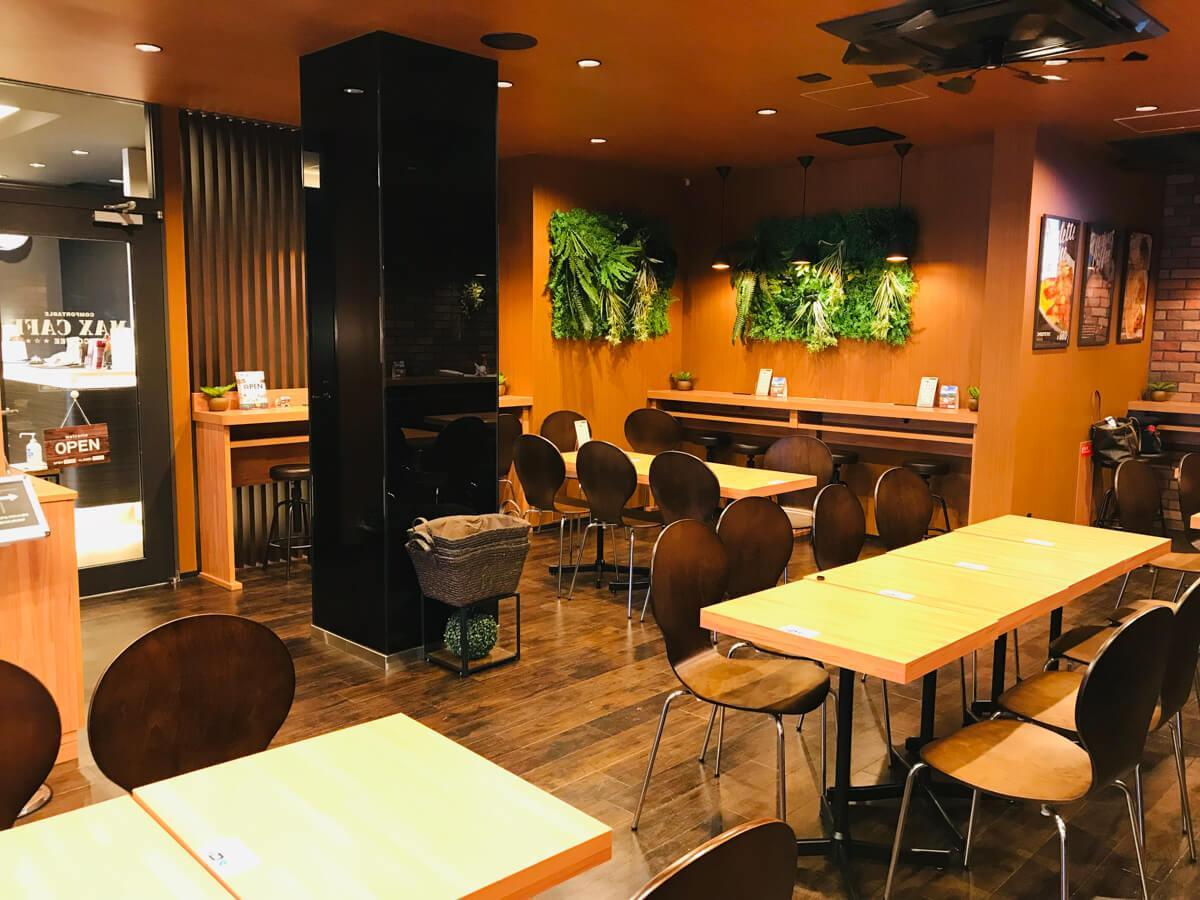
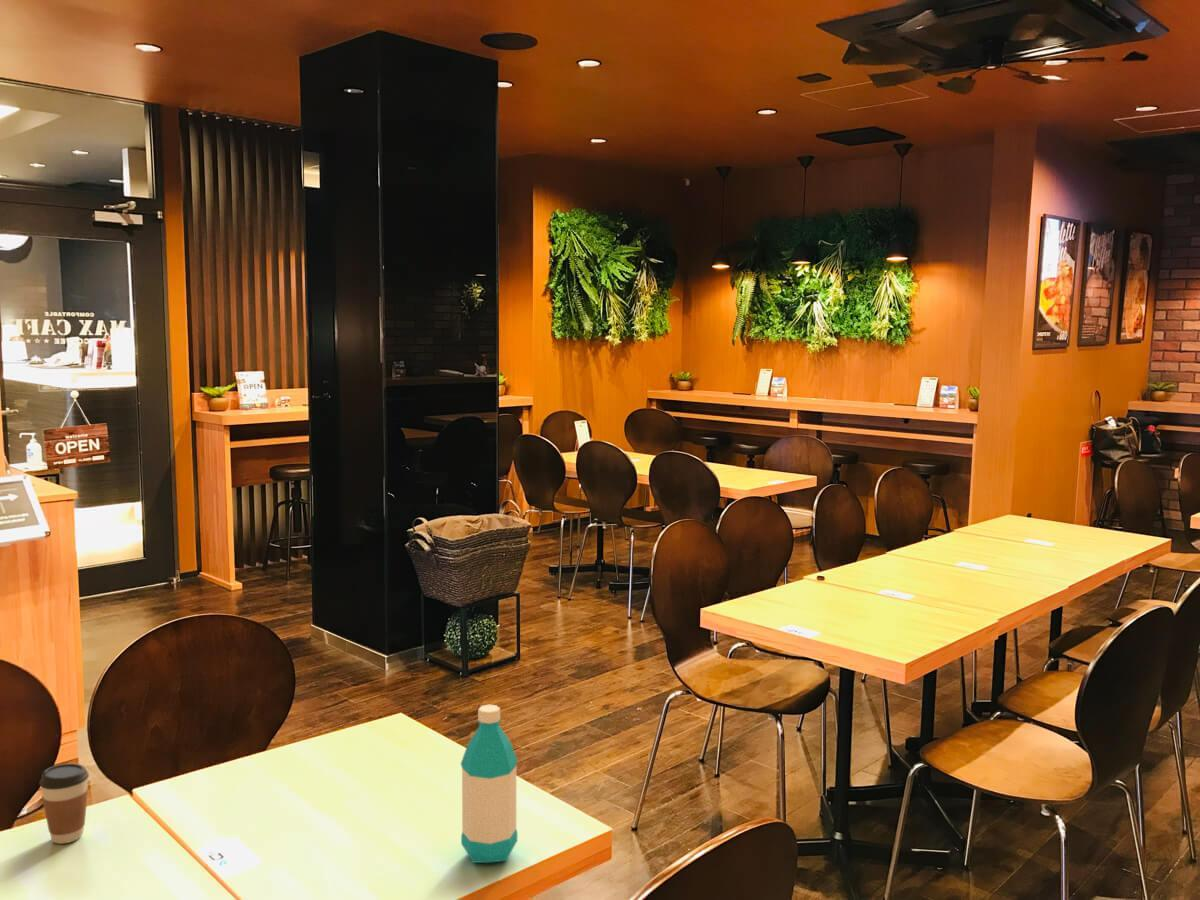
+ coffee cup [39,762,90,845]
+ water bottle [460,704,519,864]
